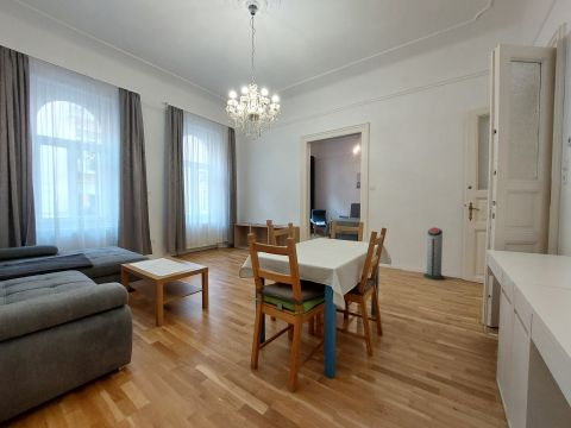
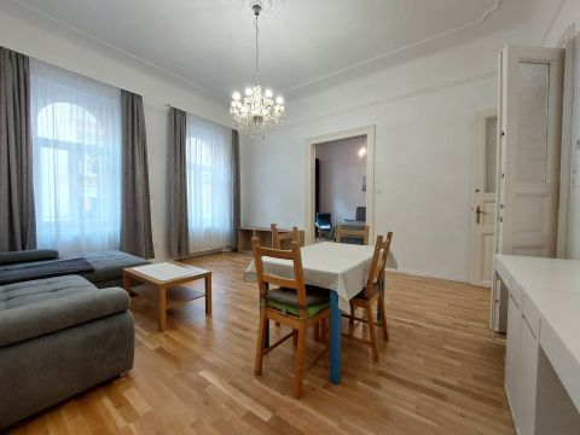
- air purifier [422,226,446,281]
